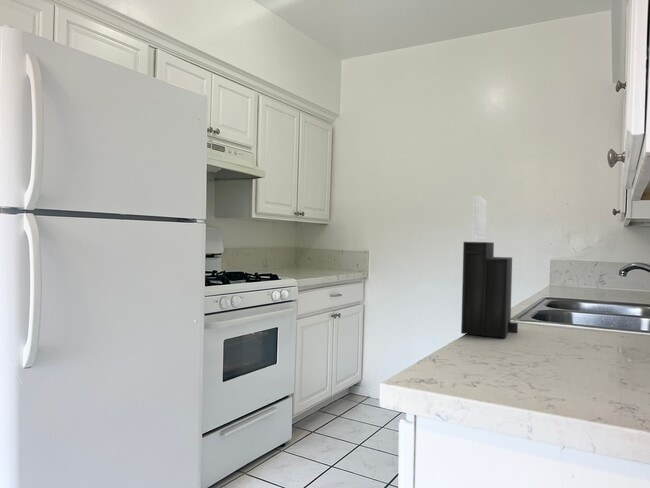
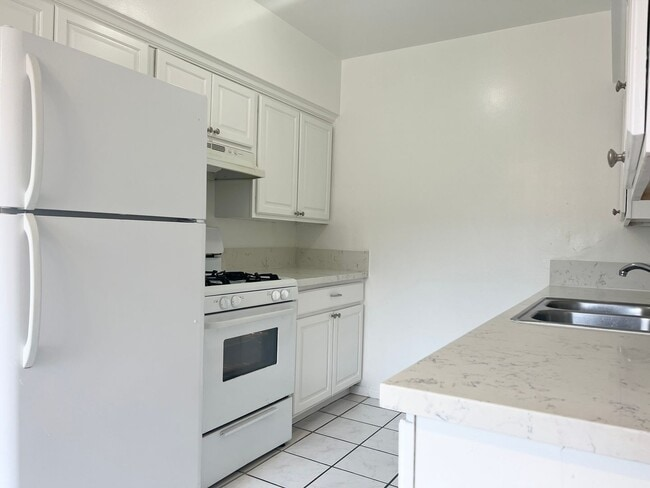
- knife block [460,195,519,339]
